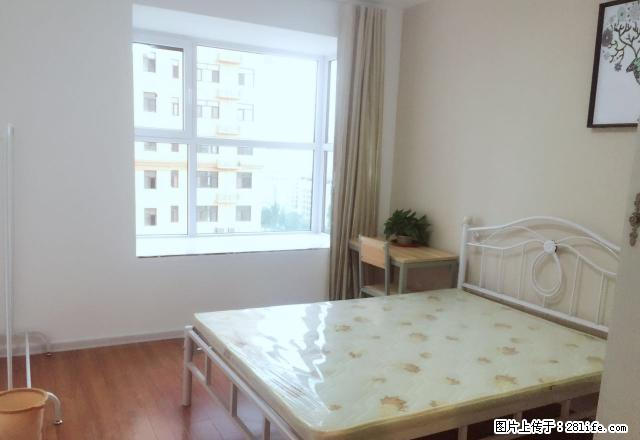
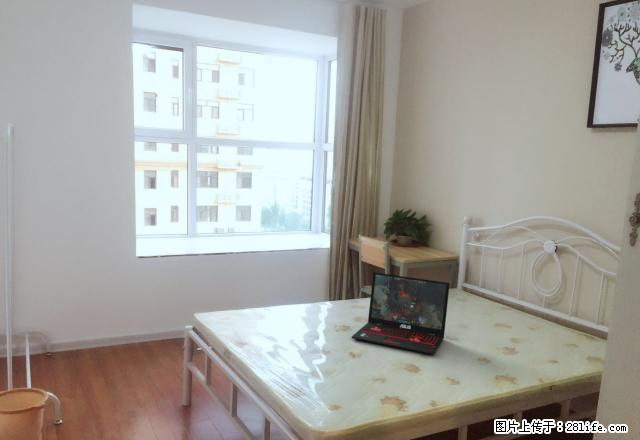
+ laptop [351,271,451,356]
